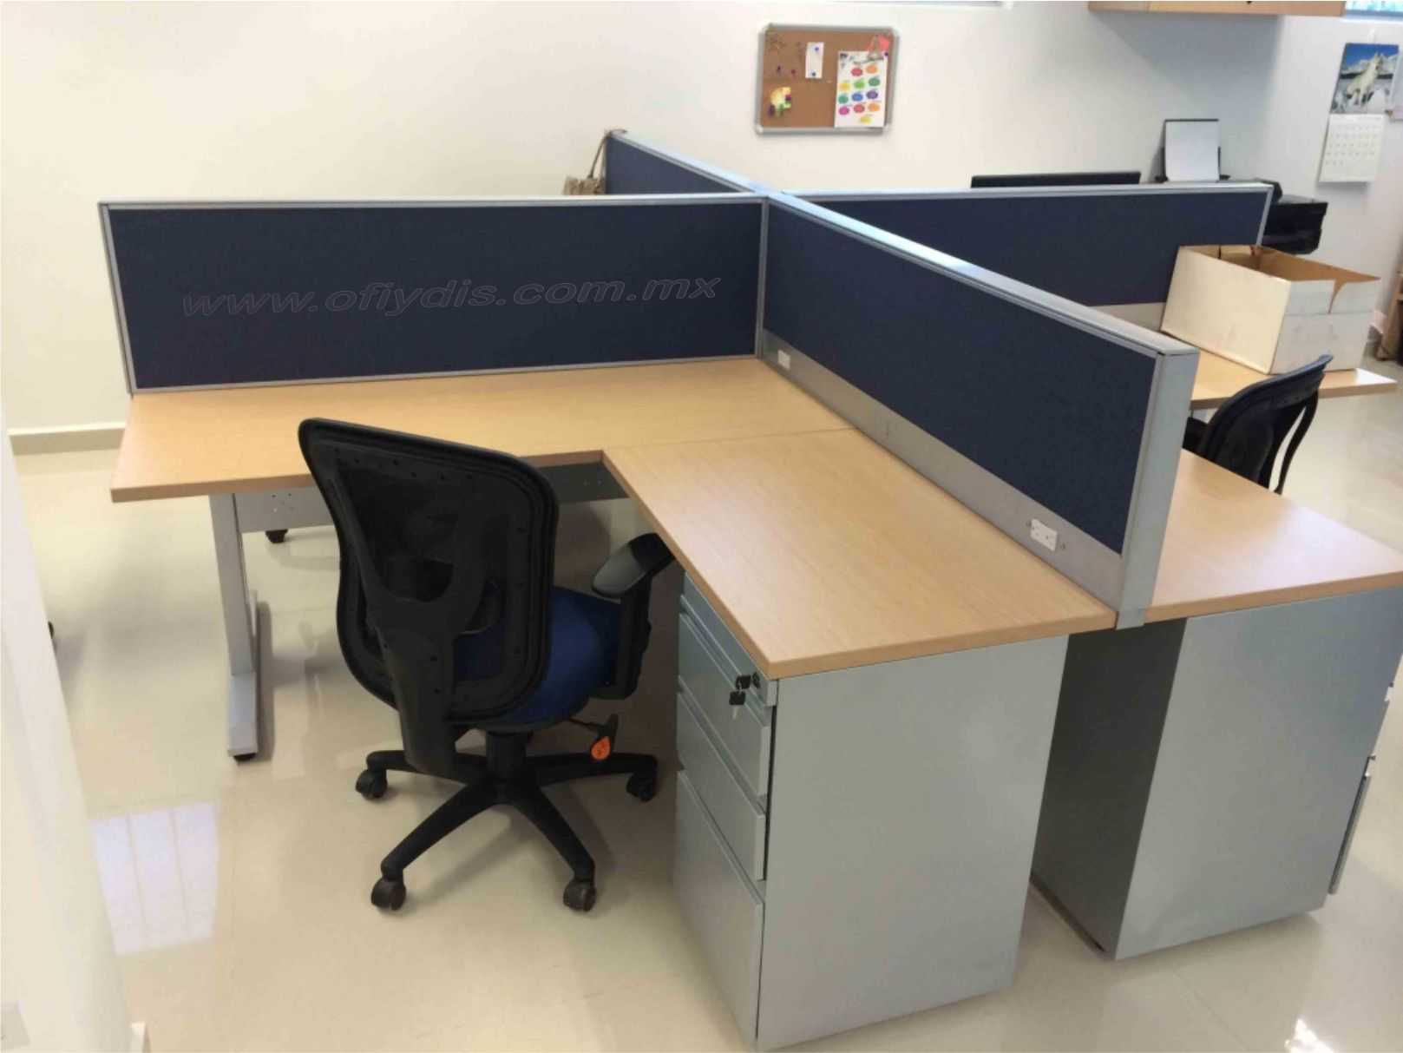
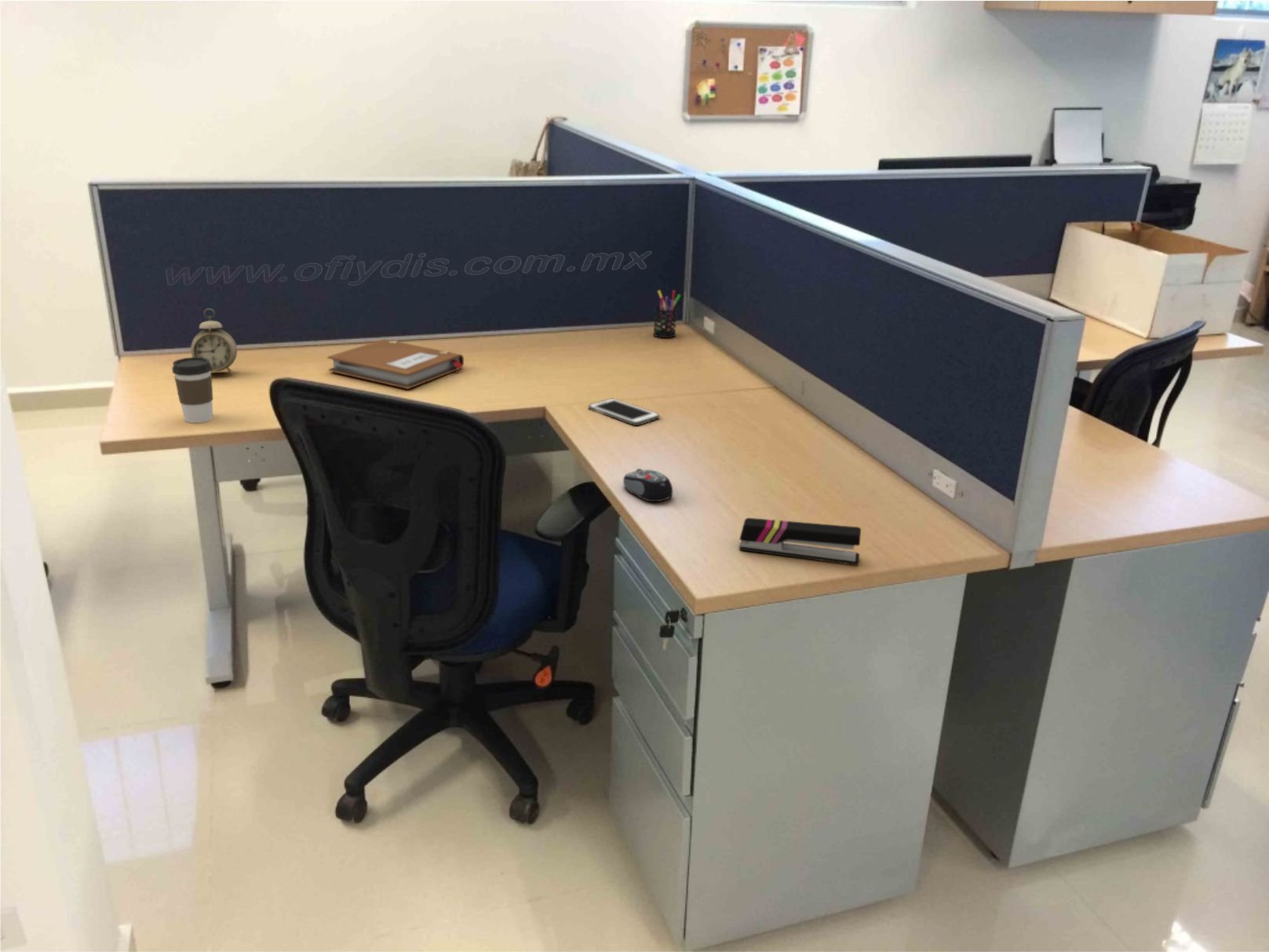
+ cell phone [588,398,660,426]
+ pen holder [652,290,682,338]
+ coffee cup [171,356,214,424]
+ alarm clock [190,308,238,375]
+ notebook [326,338,465,390]
+ computer mouse [622,468,673,502]
+ stapler [738,517,862,566]
